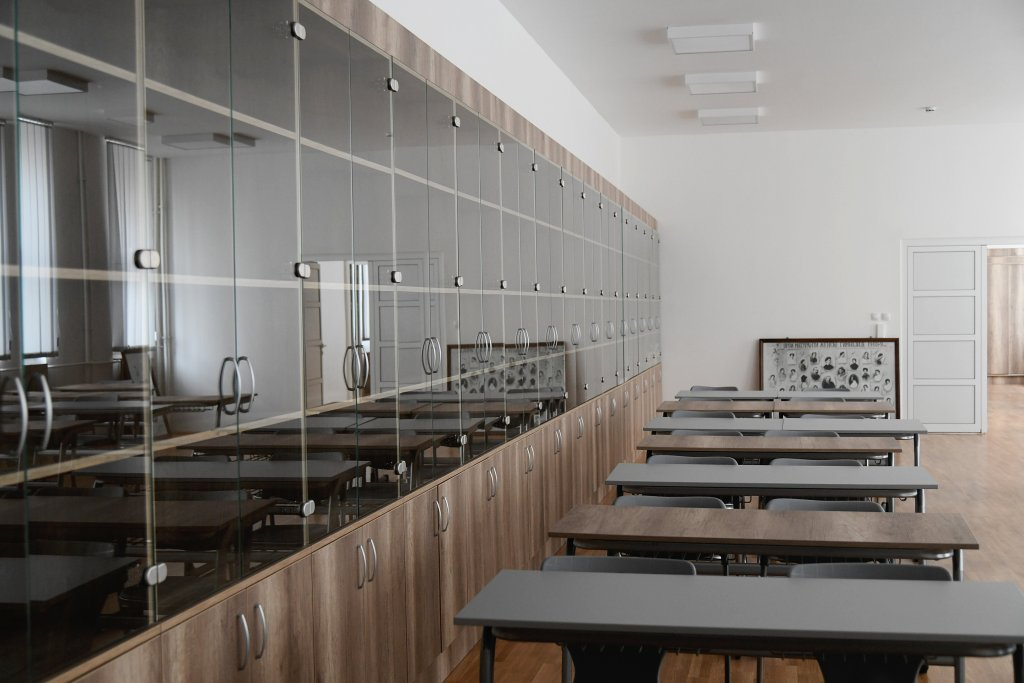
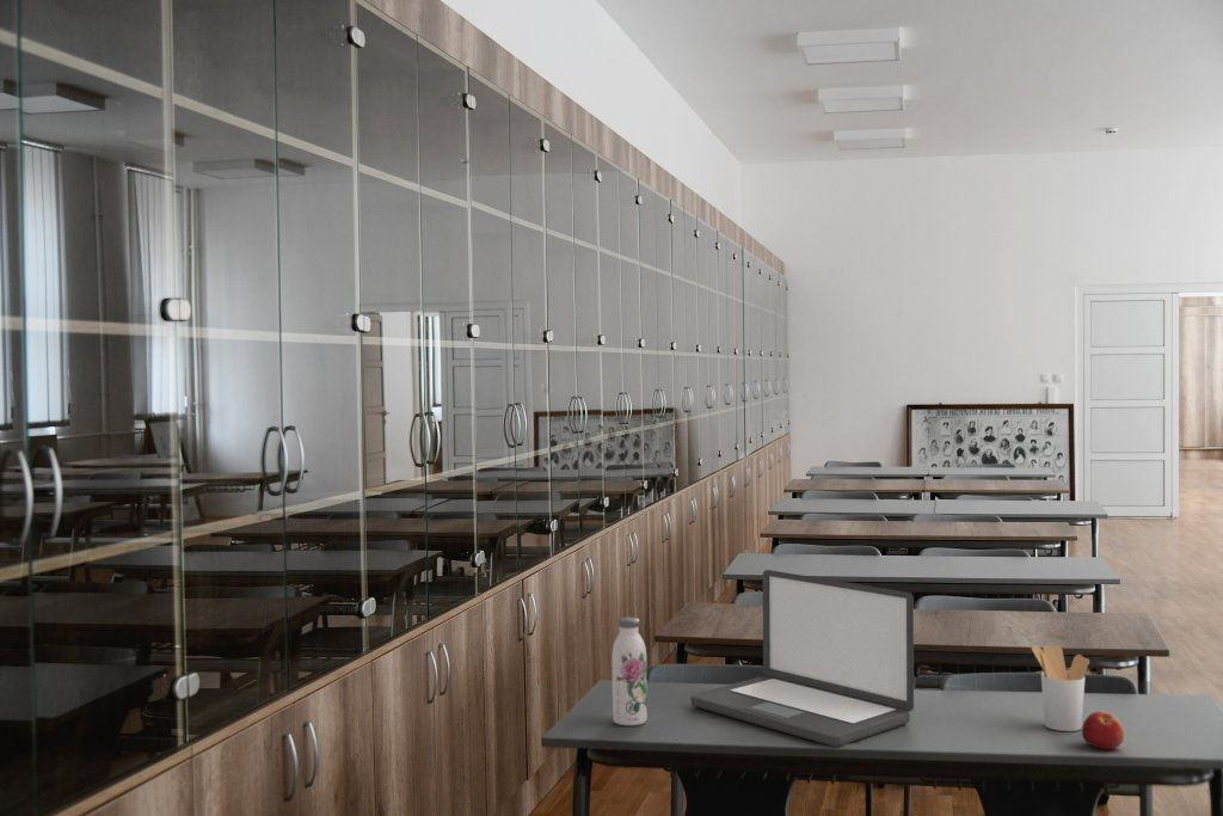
+ laptop [689,569,915,748]
+ water bottle [612,616,649,726]
+ utensil holder [1031,644,1090,732]
+ apple [1081,710,1125,750]
